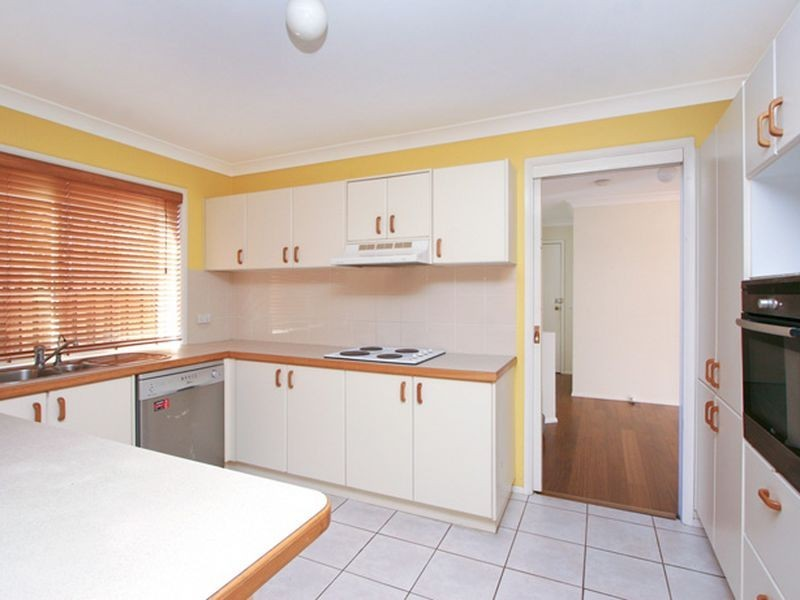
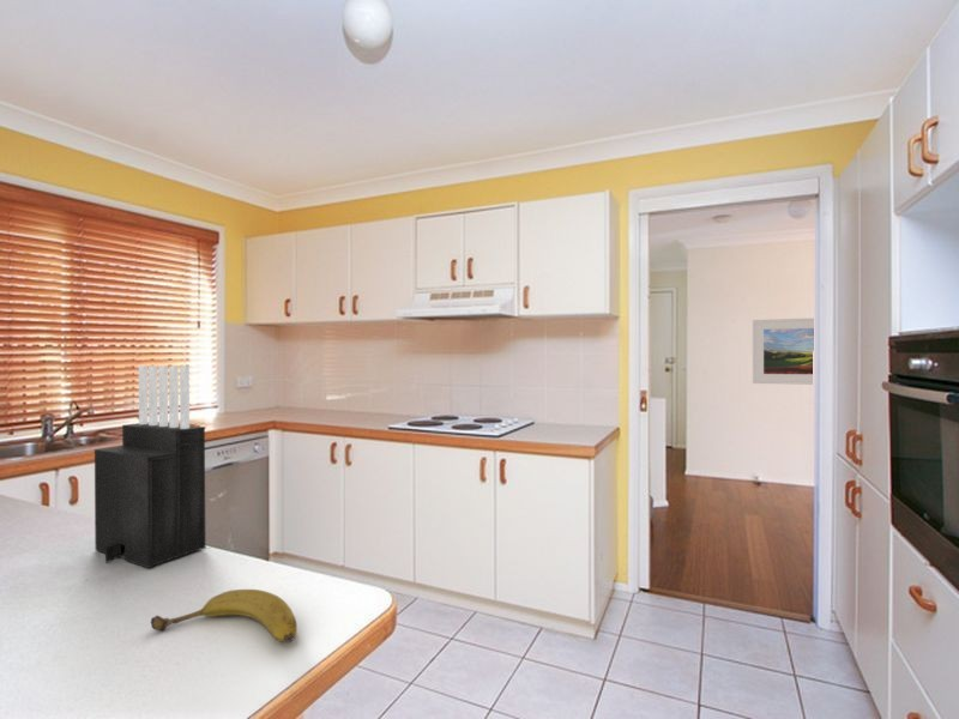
+ fruit [150,588,298,644]
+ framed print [752,318,814,386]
+ knife block [94,364,206,569]
